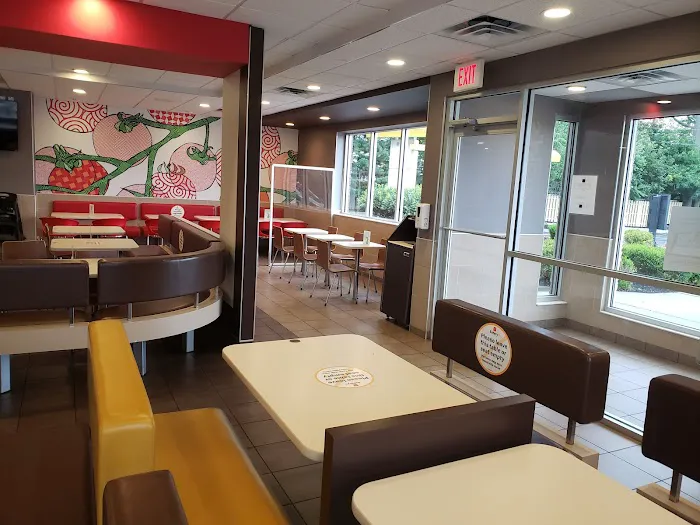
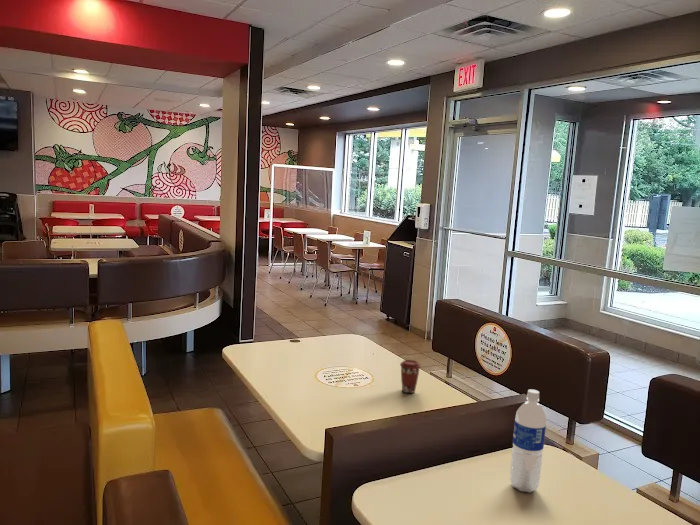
+ water bottle [509,388,547,493]
+ coffee cup [399,359,422,394]
